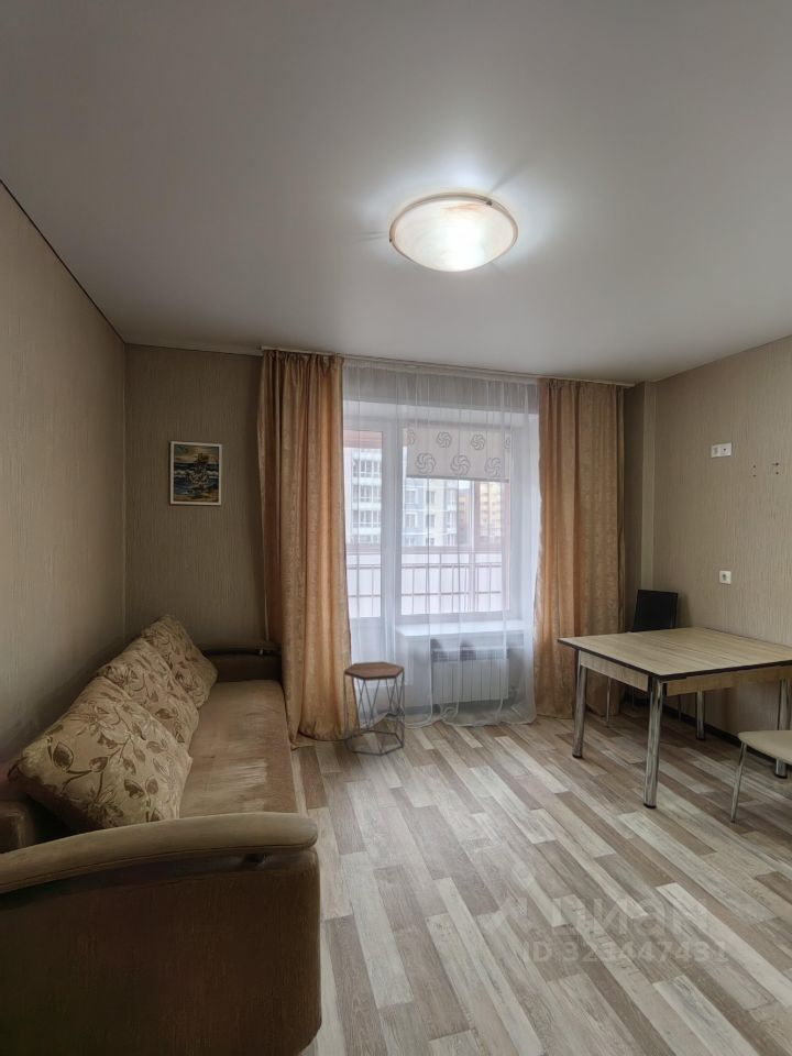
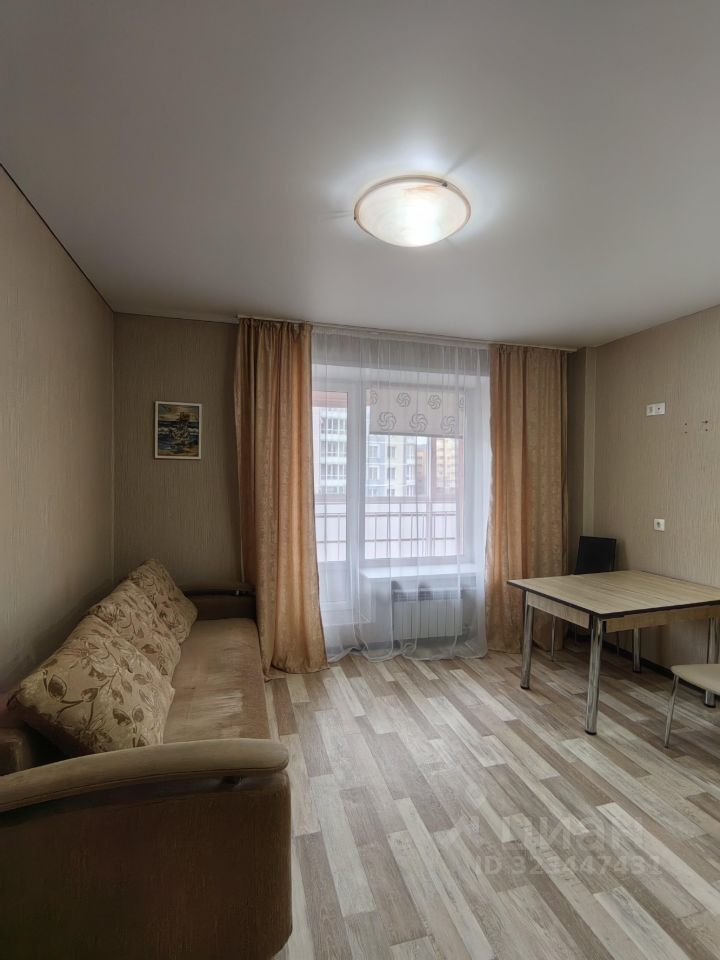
- side table [342,660,406,756]
